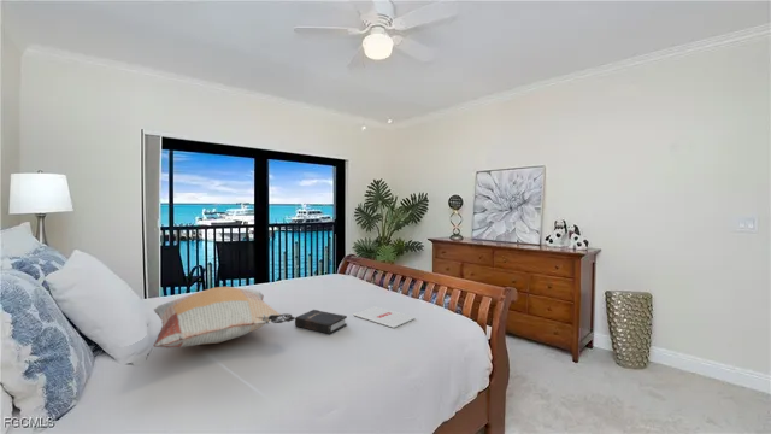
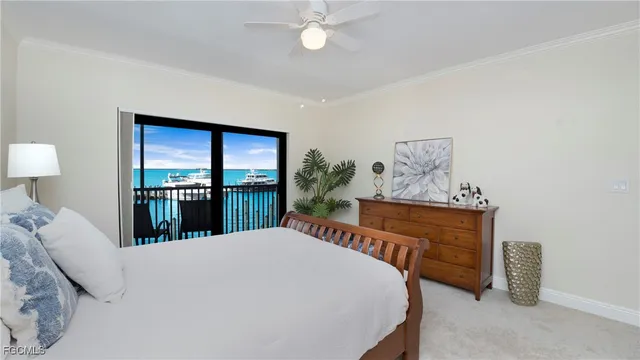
- magazine [352,305,417,329]
- hardback book [294,309,348,335]
- decorative pillow [152,286,295,348]
